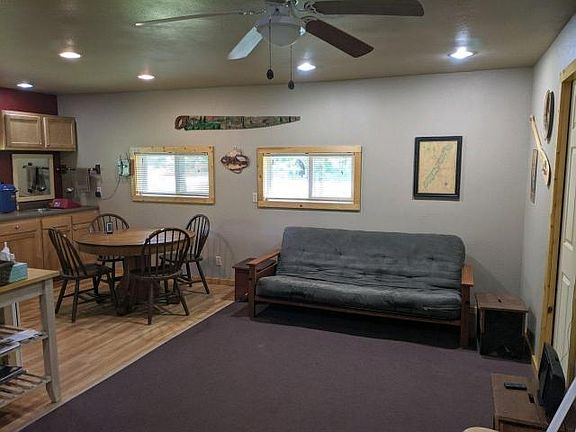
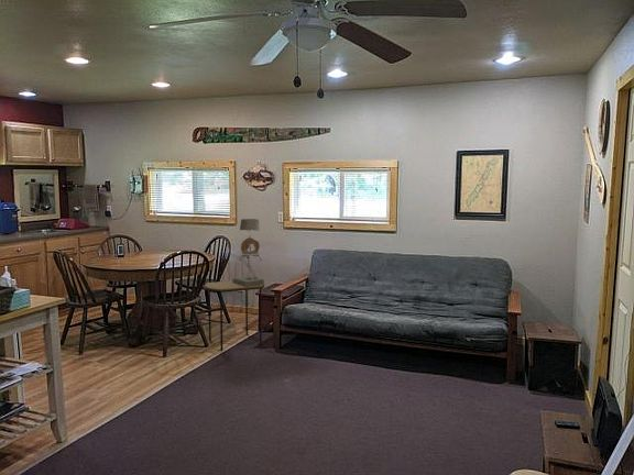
+ side table [203,279,265,352]
+ table lamp [232,218,265,287]
